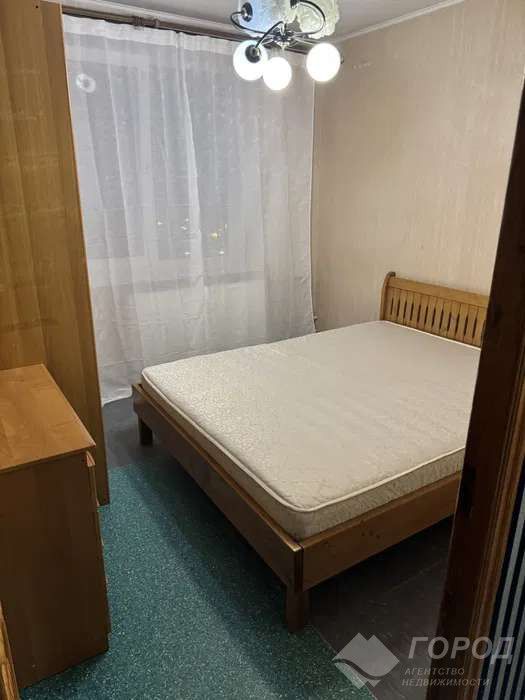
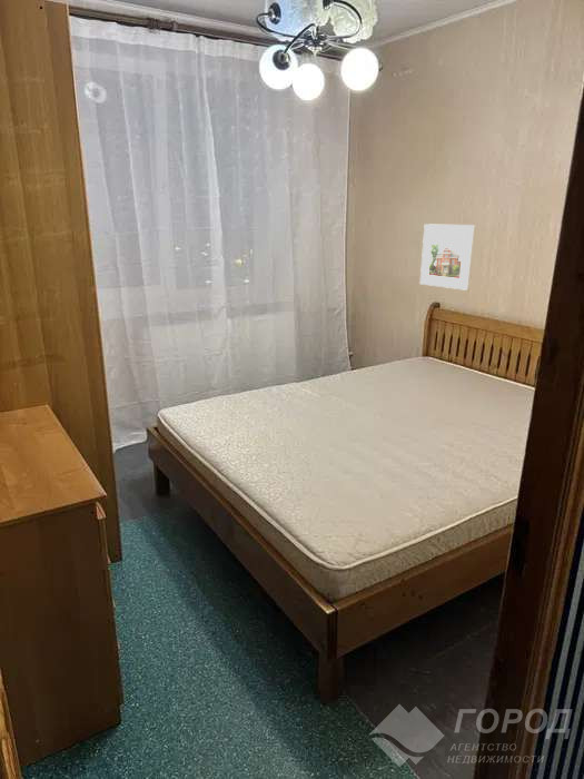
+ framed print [419,223,476,292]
